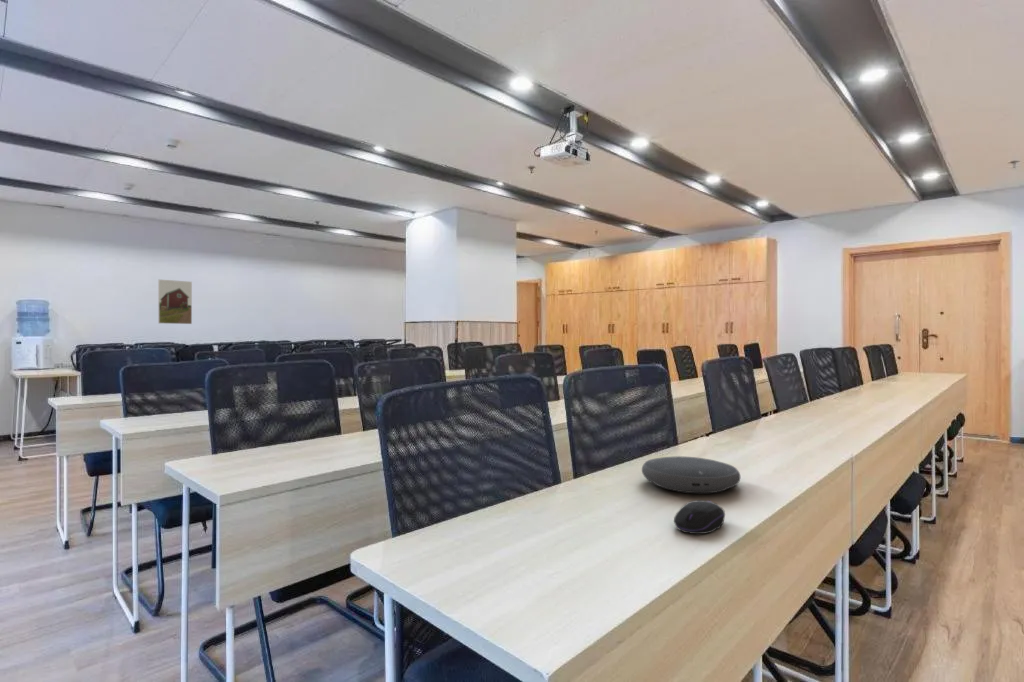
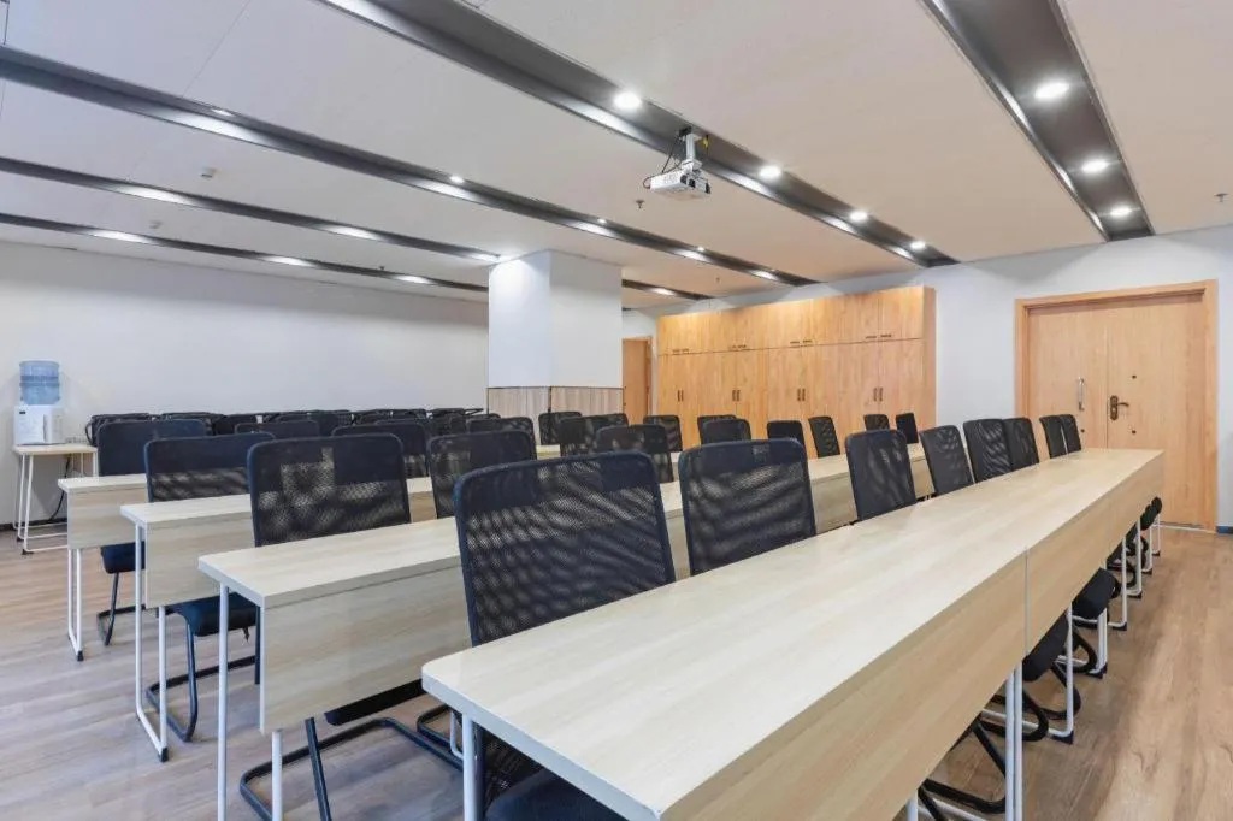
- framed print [157,278,193,325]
- speaker [641,455,741,494]
- computer mouse [673,499,726,535]
